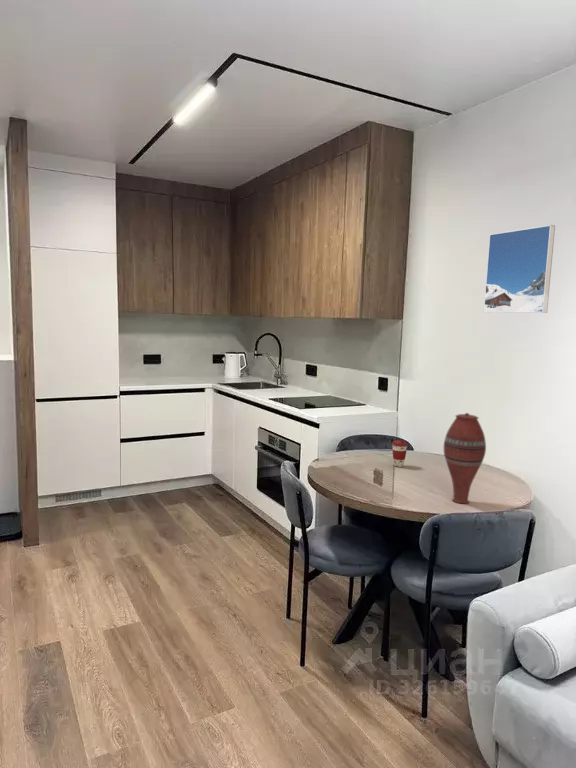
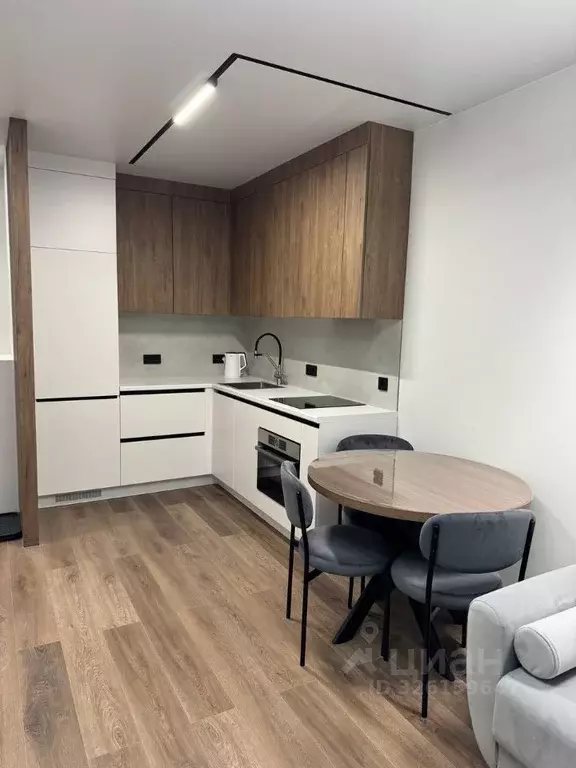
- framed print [483,224,556,314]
- vase [443,412,487,504]
- coffee cup [391,439,409,468]
